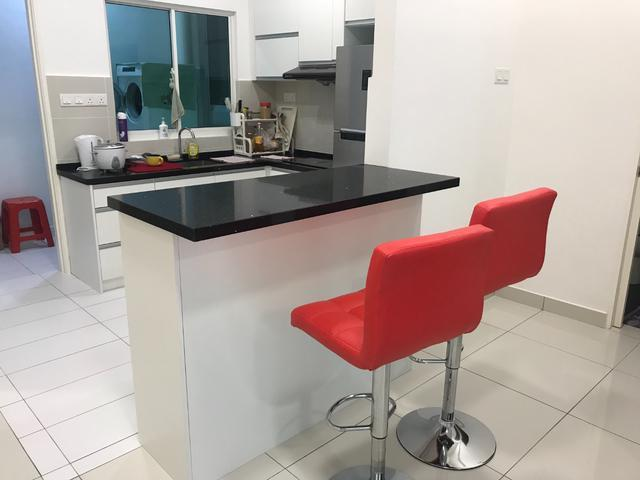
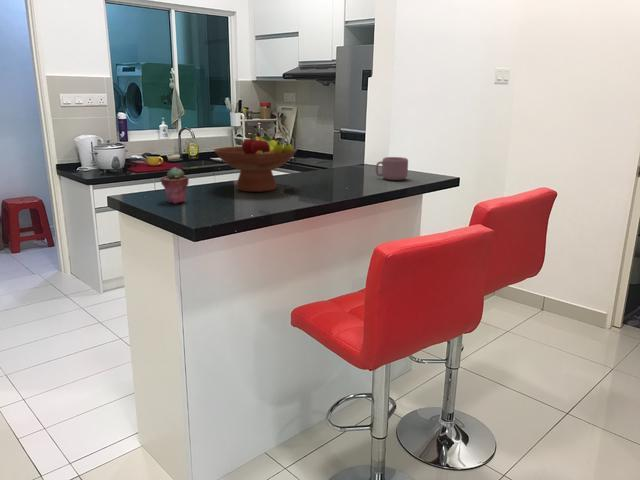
+ potted succulent [160,166,190,204]
+ fruit bowl [213,131,298,193]
+ mug [375,156,409,181]
